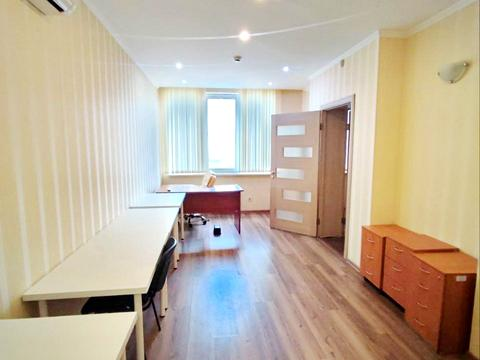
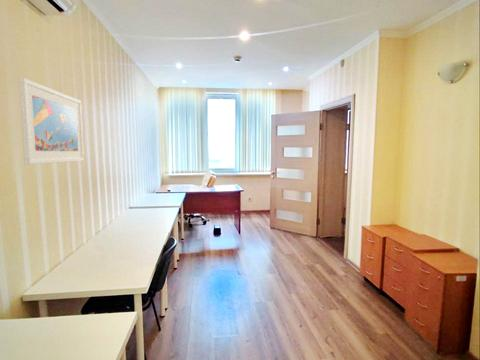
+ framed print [18,77,85,165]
